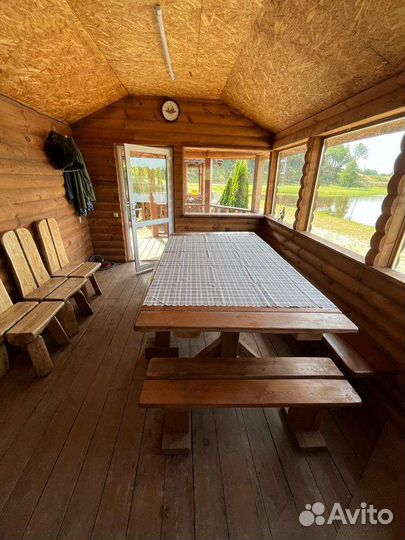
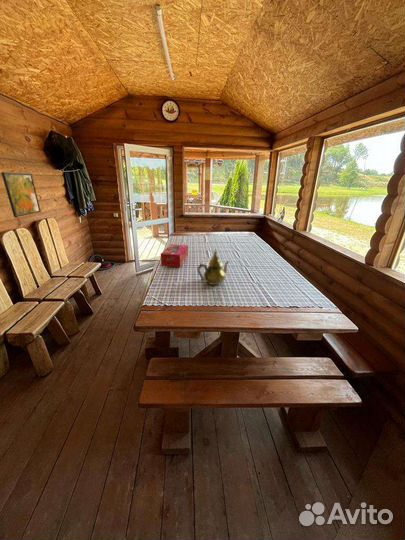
+ teapot [197,247,231,286]
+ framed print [0,171,42,218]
+ tissue box [160,243,189,268]
